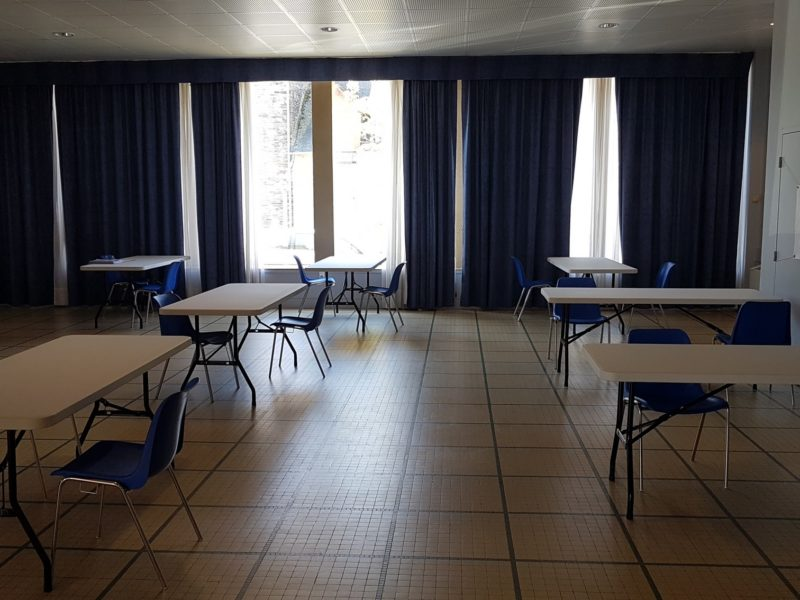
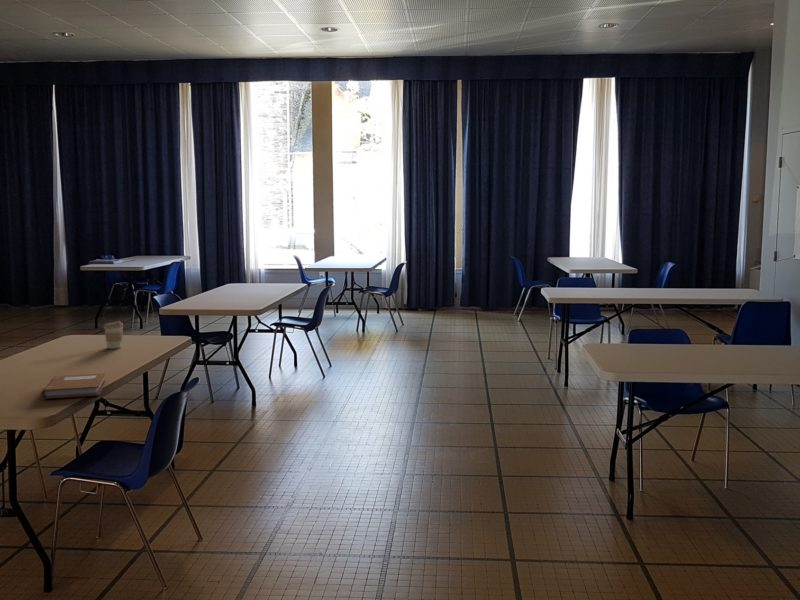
+ notebook [41,372,107,399]
+ coffee cup [103,320,124,350]
